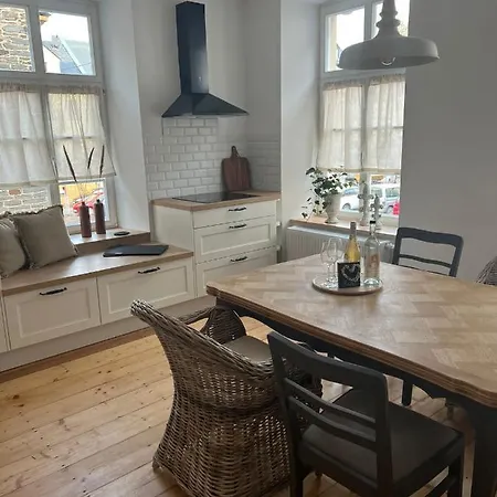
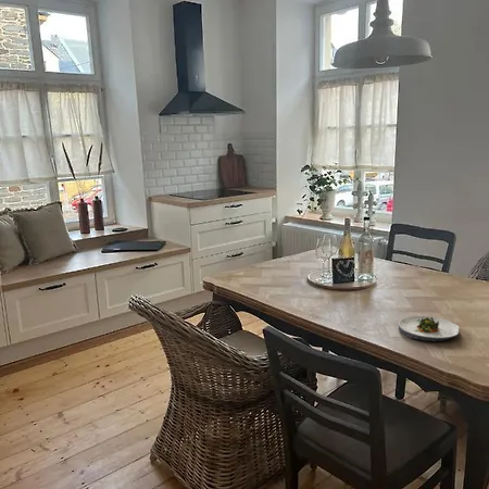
+ salad plate [397,315,460,342]
